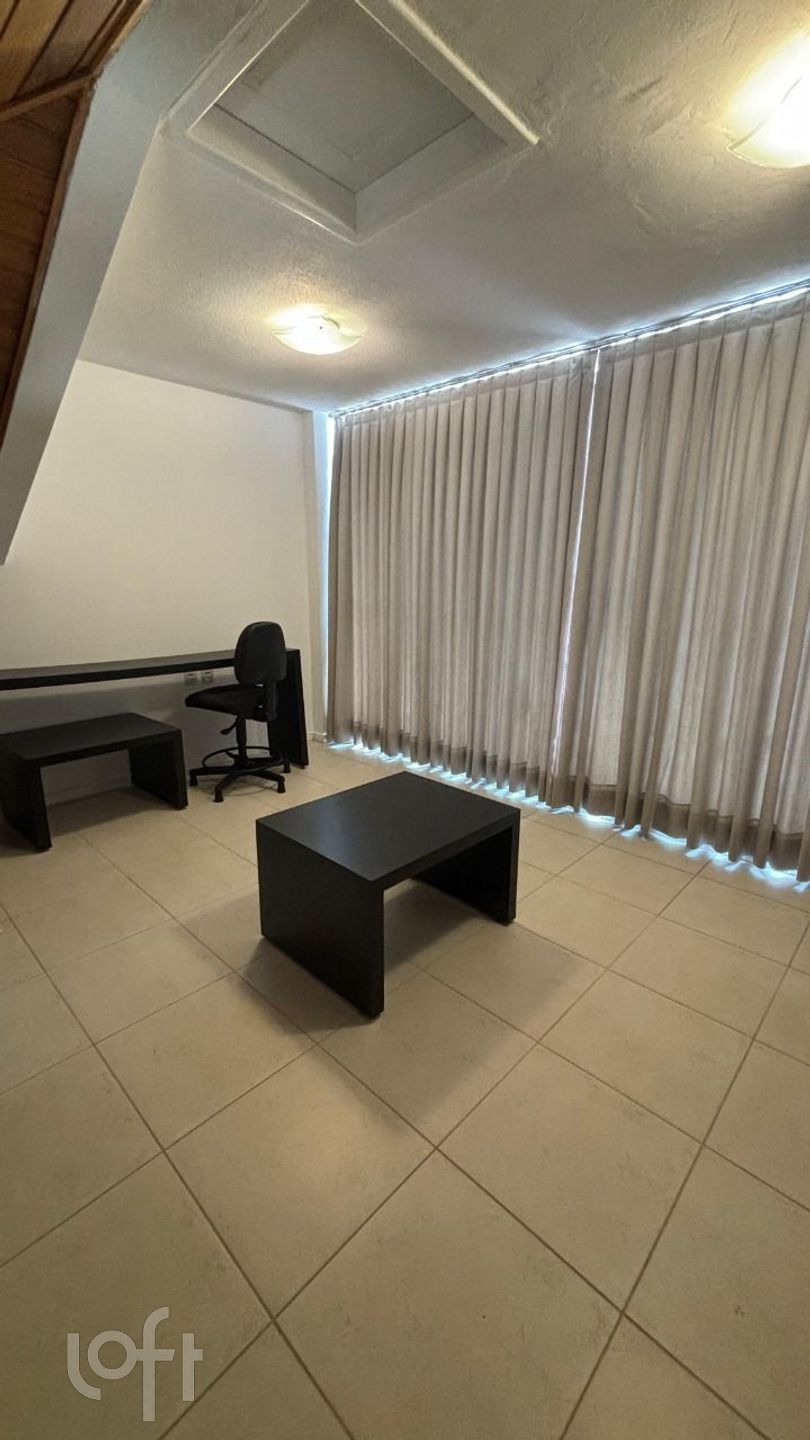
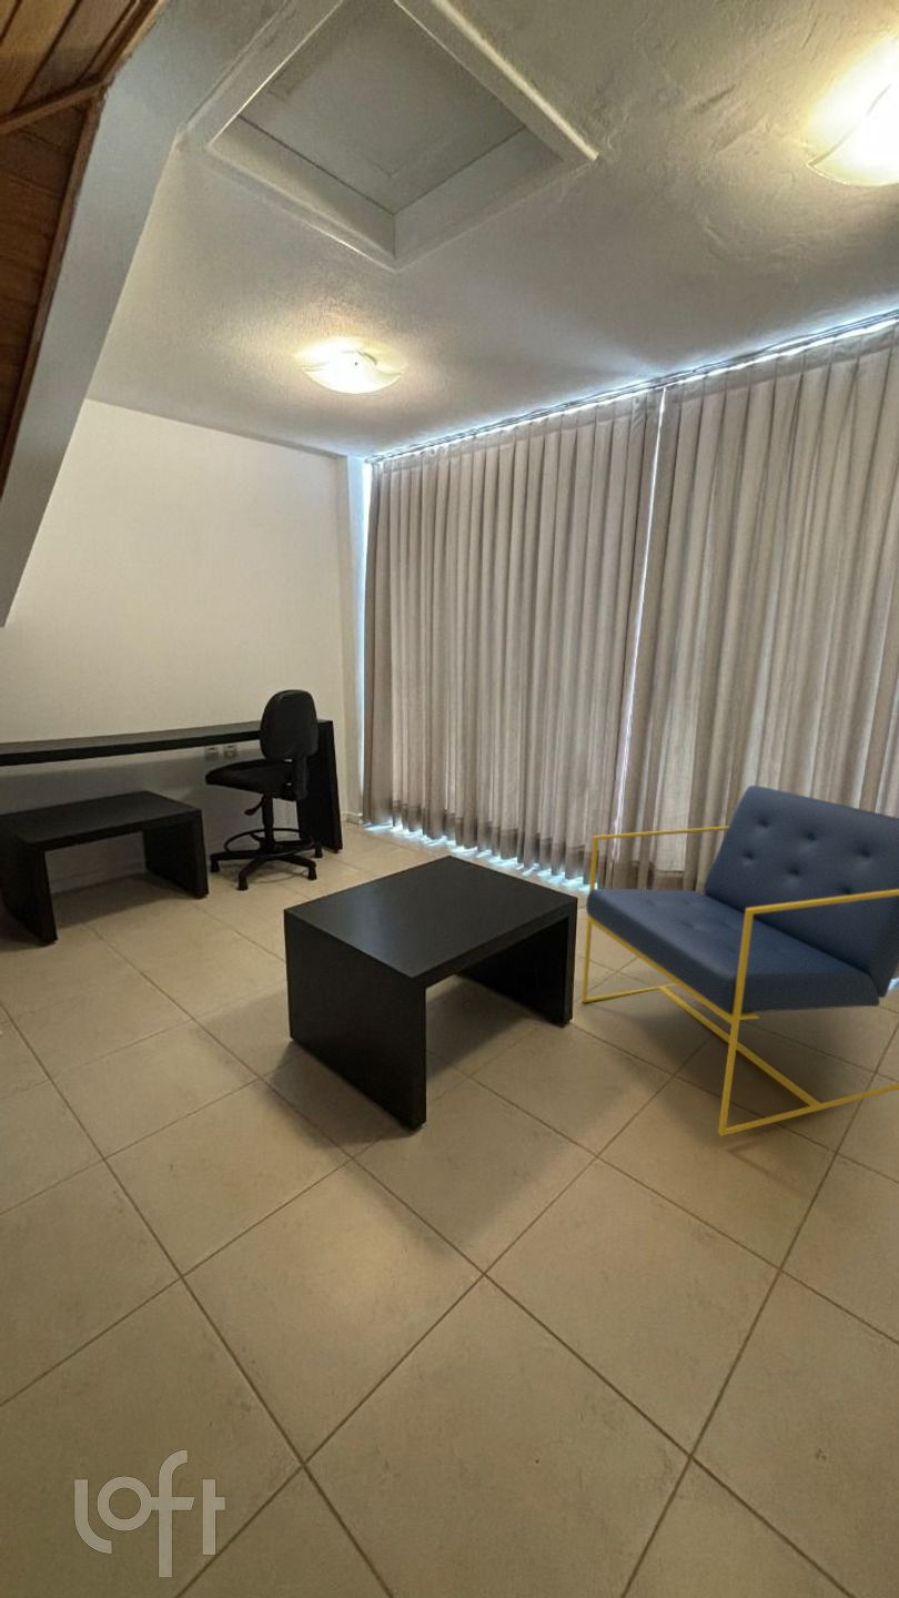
+ armchair [580,785,899,1137]
